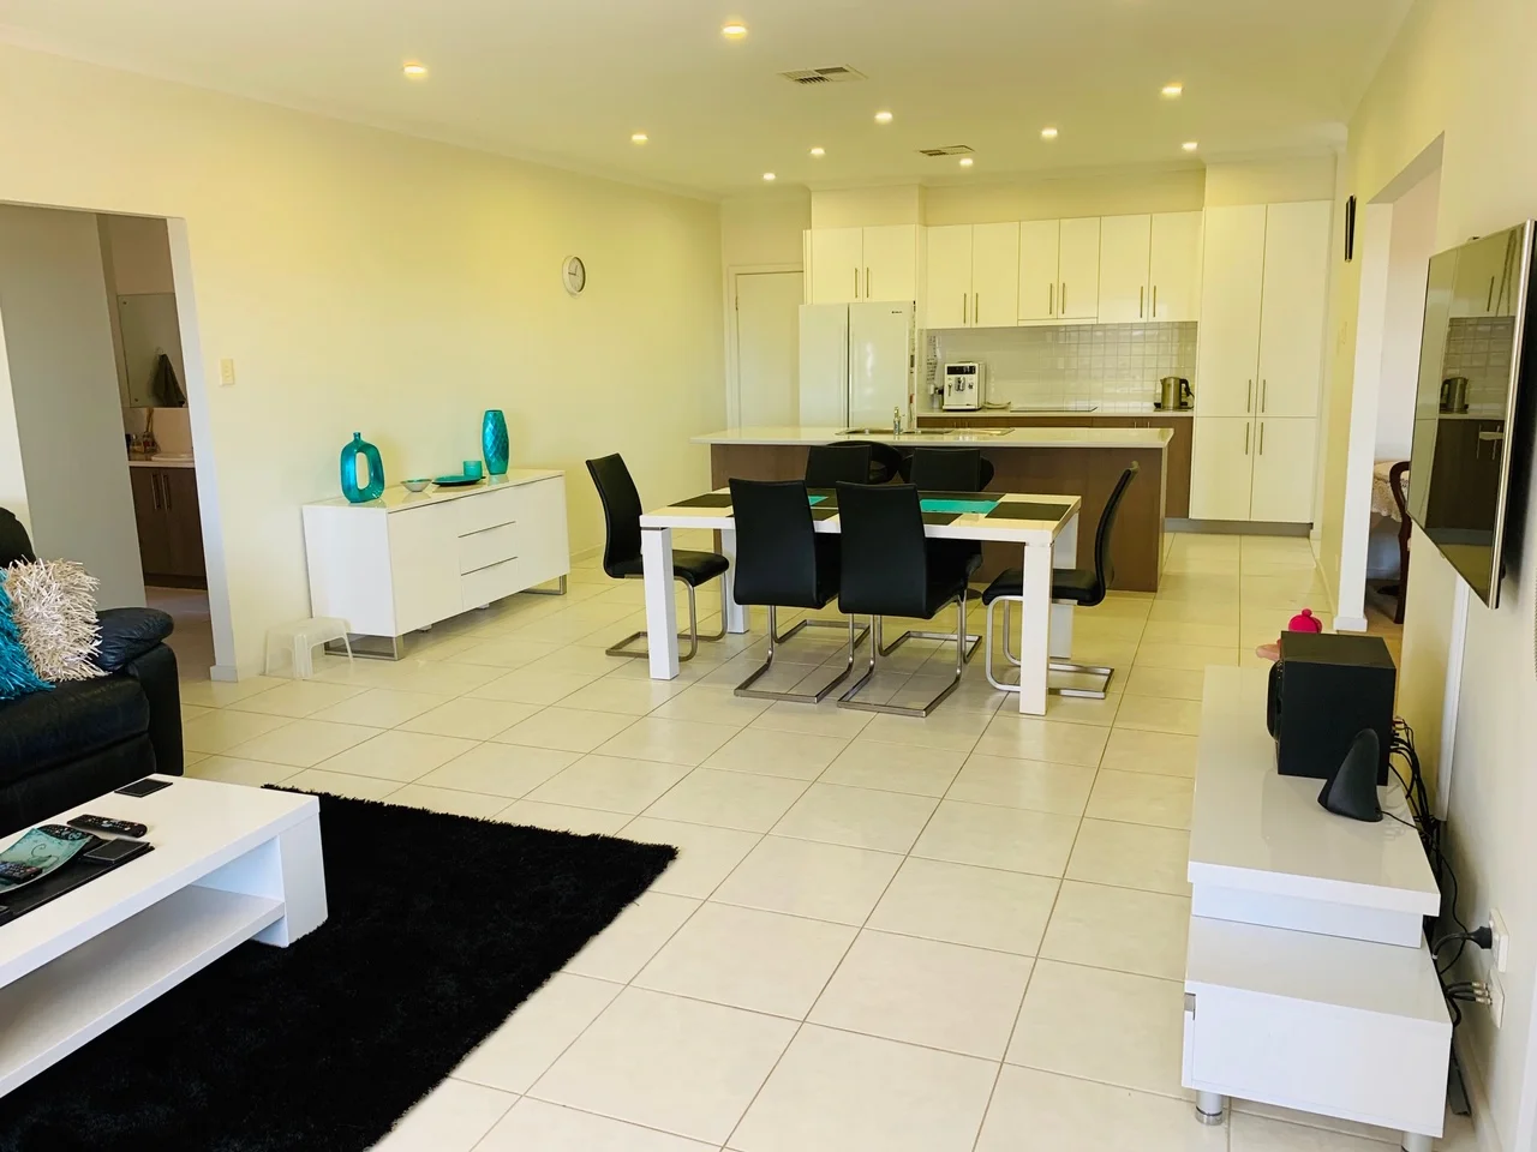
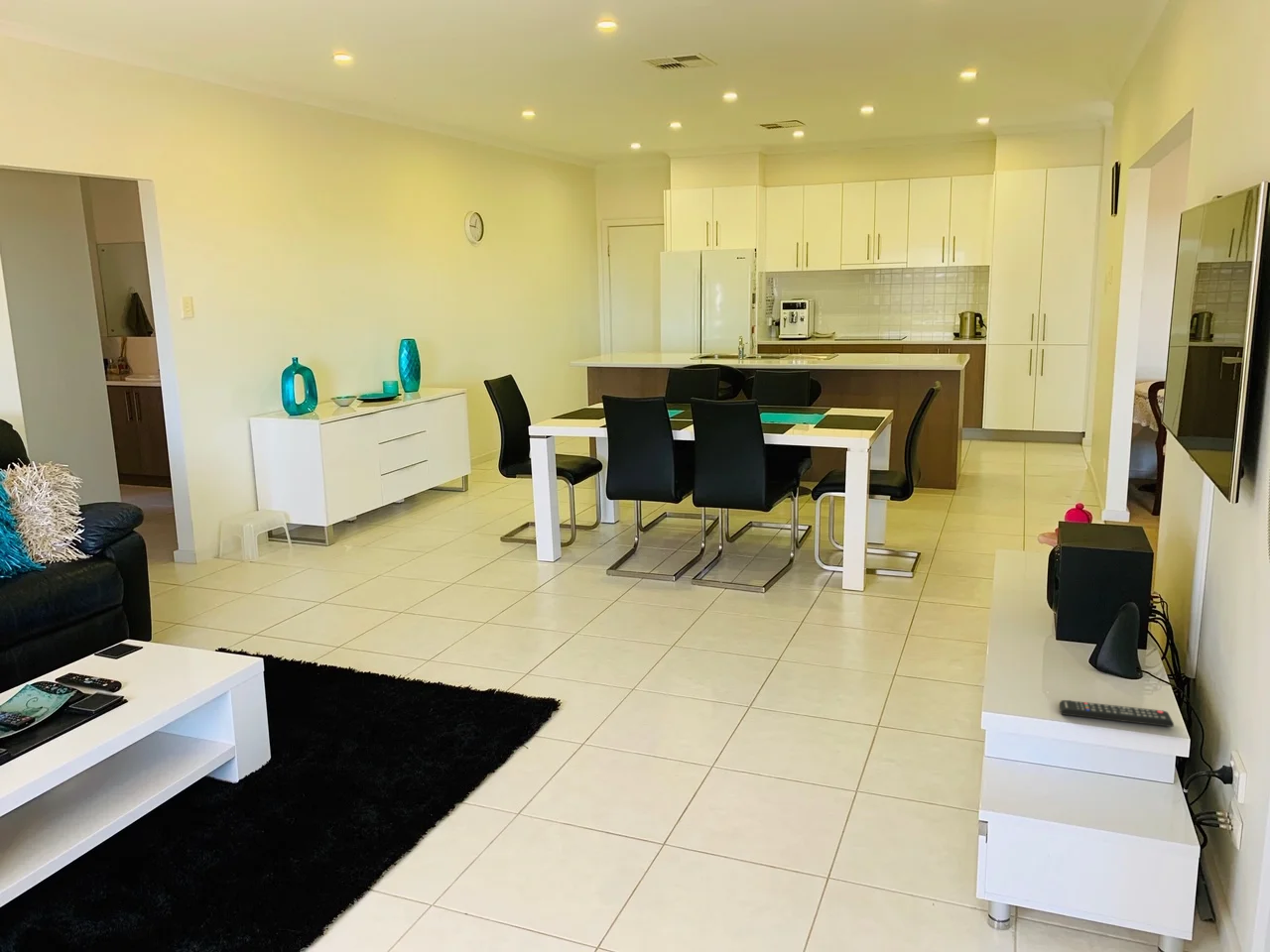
+ remote control [1059,699,1175,728]
